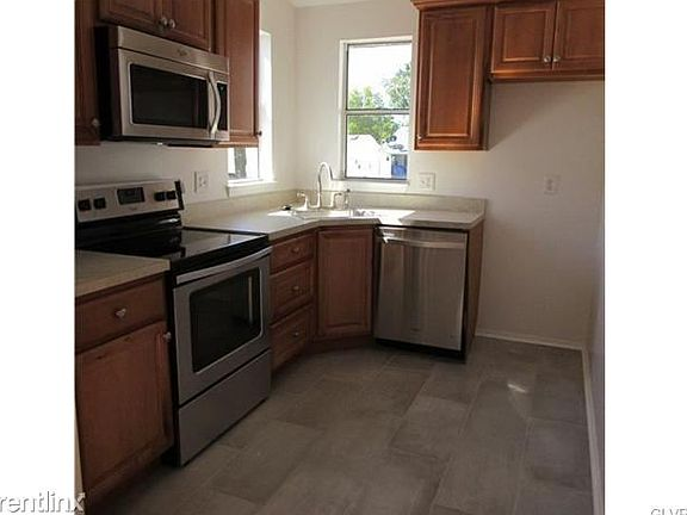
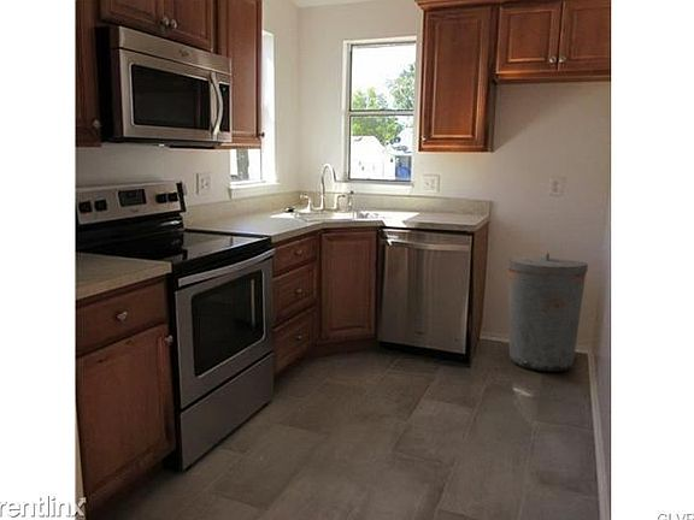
+ trash can [506,252,589,372]
